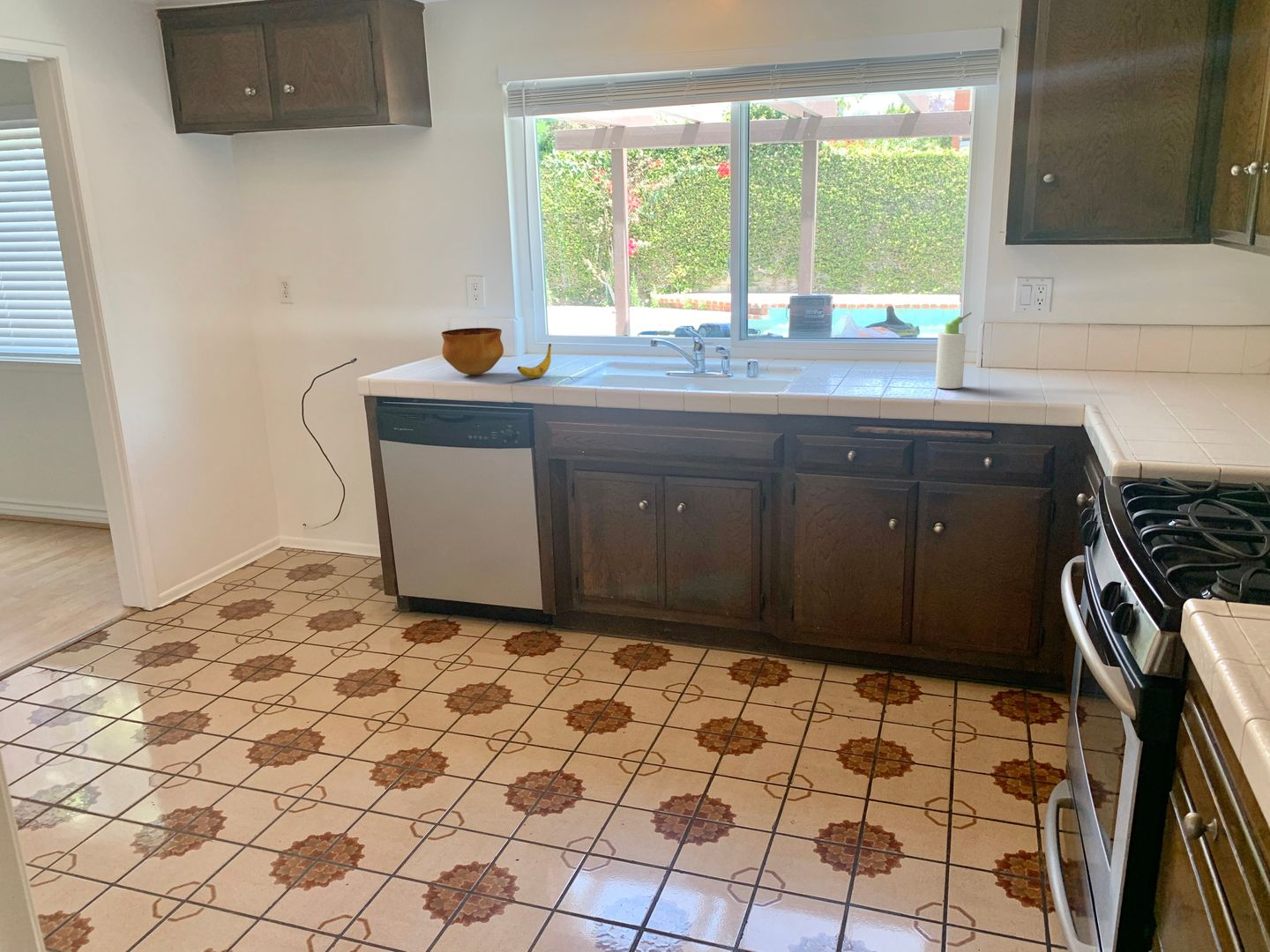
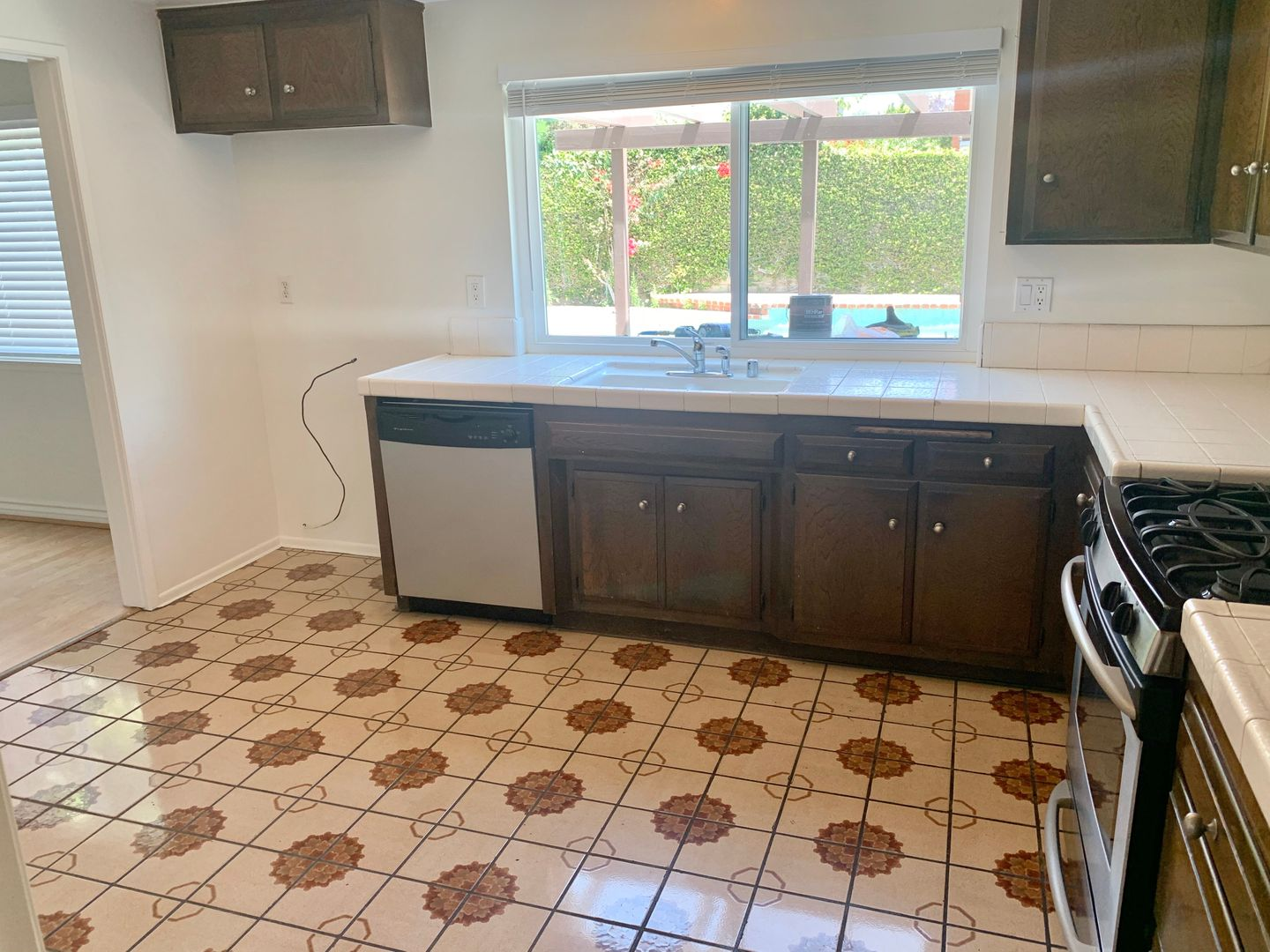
- bottle [935,311,972,390]
- banana [517,343,552,379]
- bowl [441,327,504,376]
